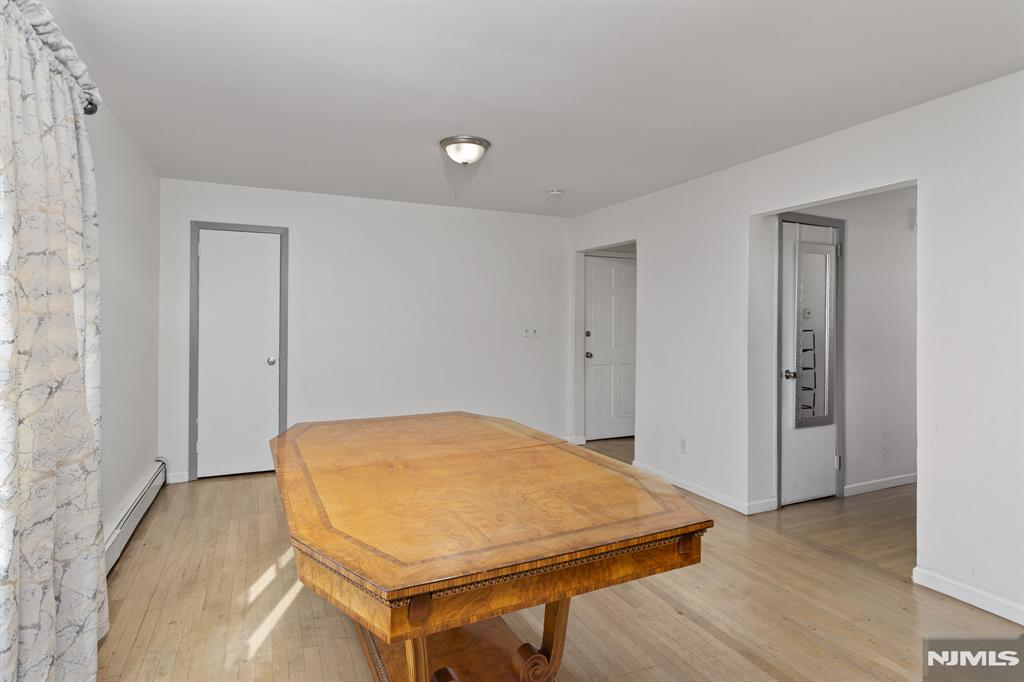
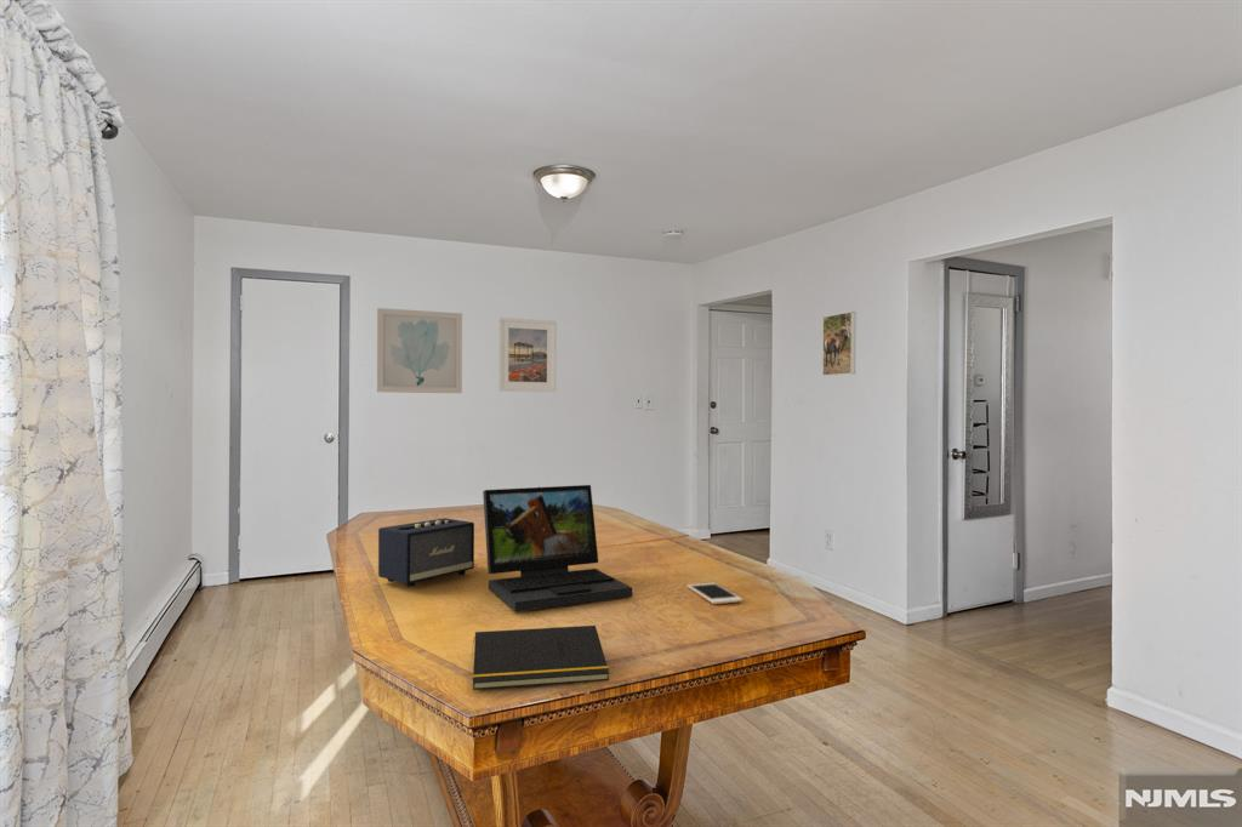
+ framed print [821,310,856,377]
+ cell phone [686,582,744,605]
+ speaker [377,517,475,588]
+ laptop [482,484,633,614]
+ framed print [497,316,558,393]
+ wall art [376,307,463,394]
+ notepad [471,624,610,691]
